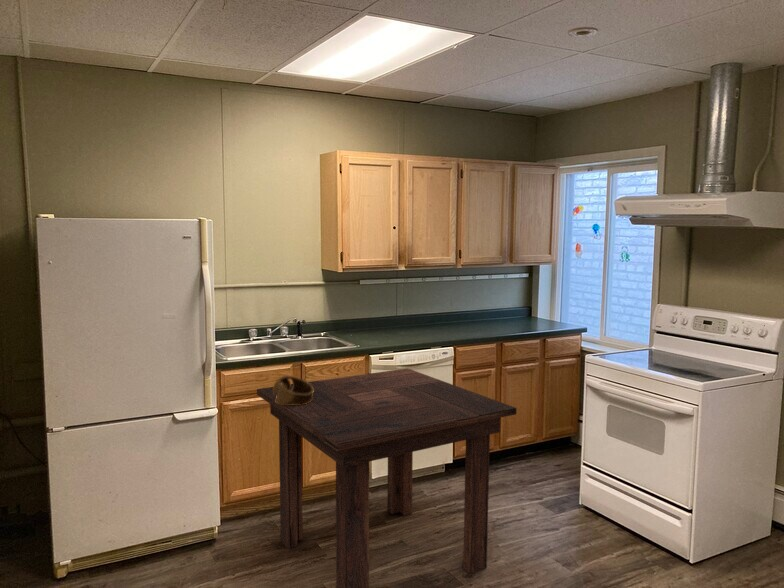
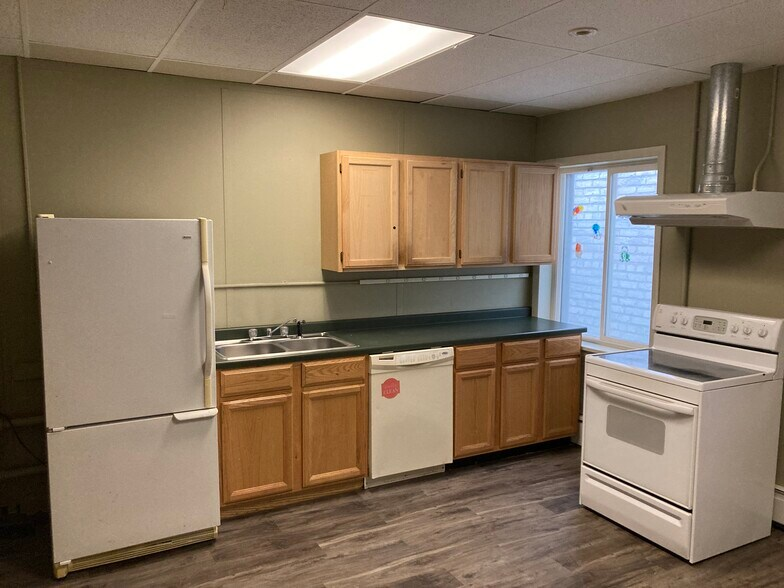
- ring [273,375,314,405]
- dining table [256,367,517,588]
